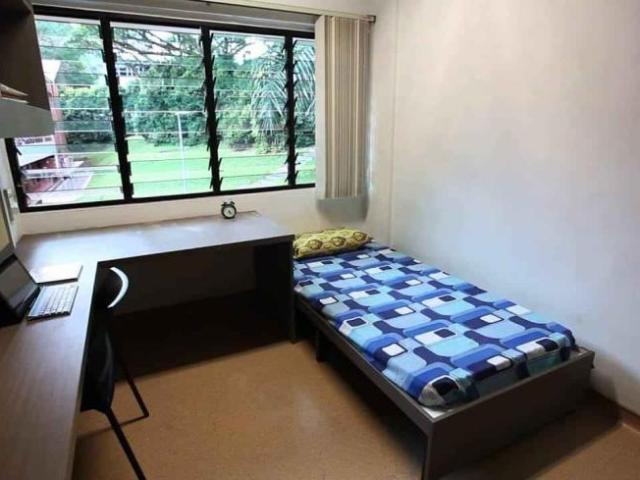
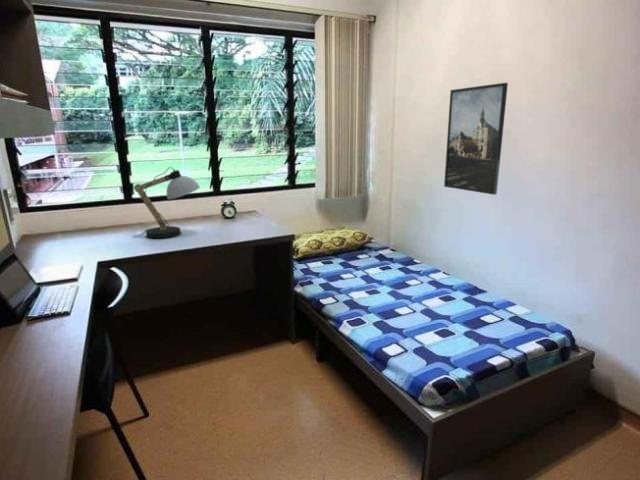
+ desk lamp [132,166,201,239]
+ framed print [443,82,509,196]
